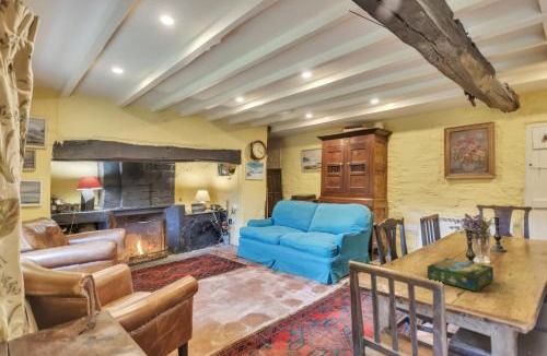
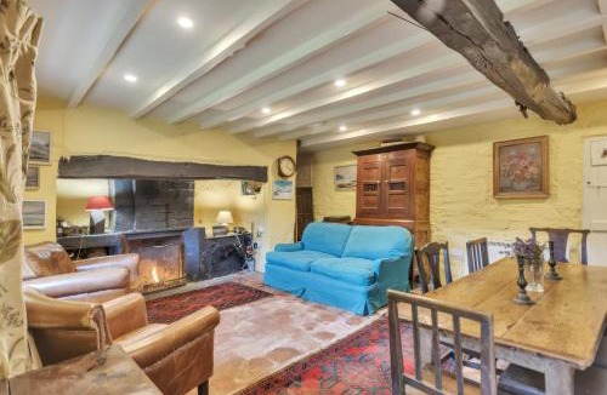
- board game [427,257,494,293]
